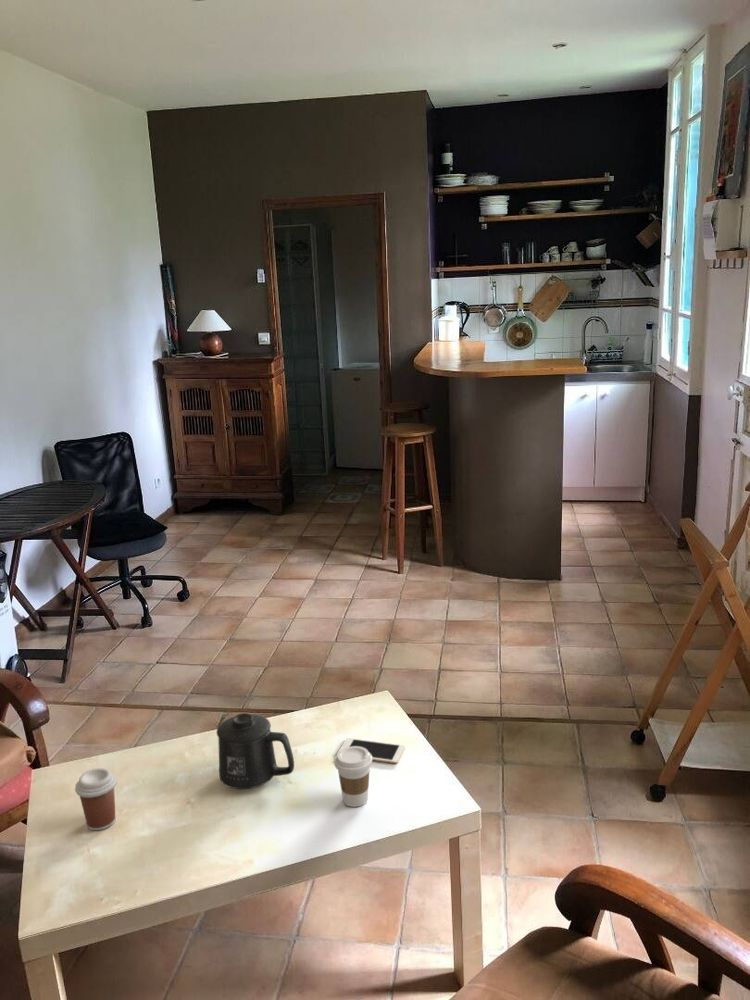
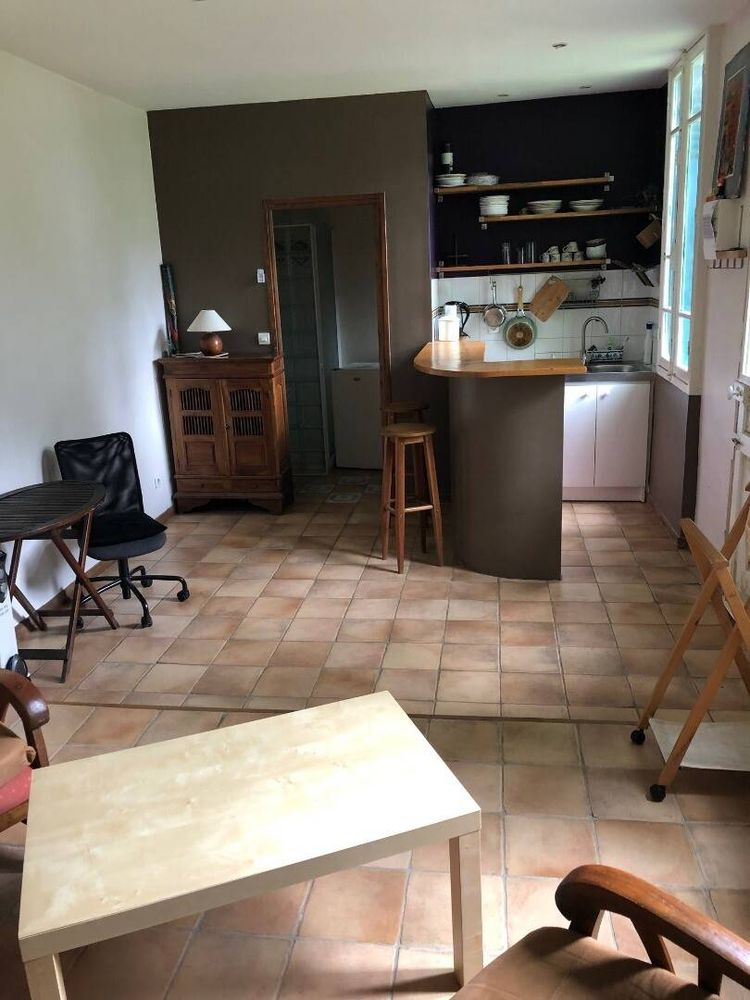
- cell phone [337,737,406,764]
- coffee cup [333,746,373,808]
- coffee cup [74,767,118,831]
- mug [216,712,295,790]
